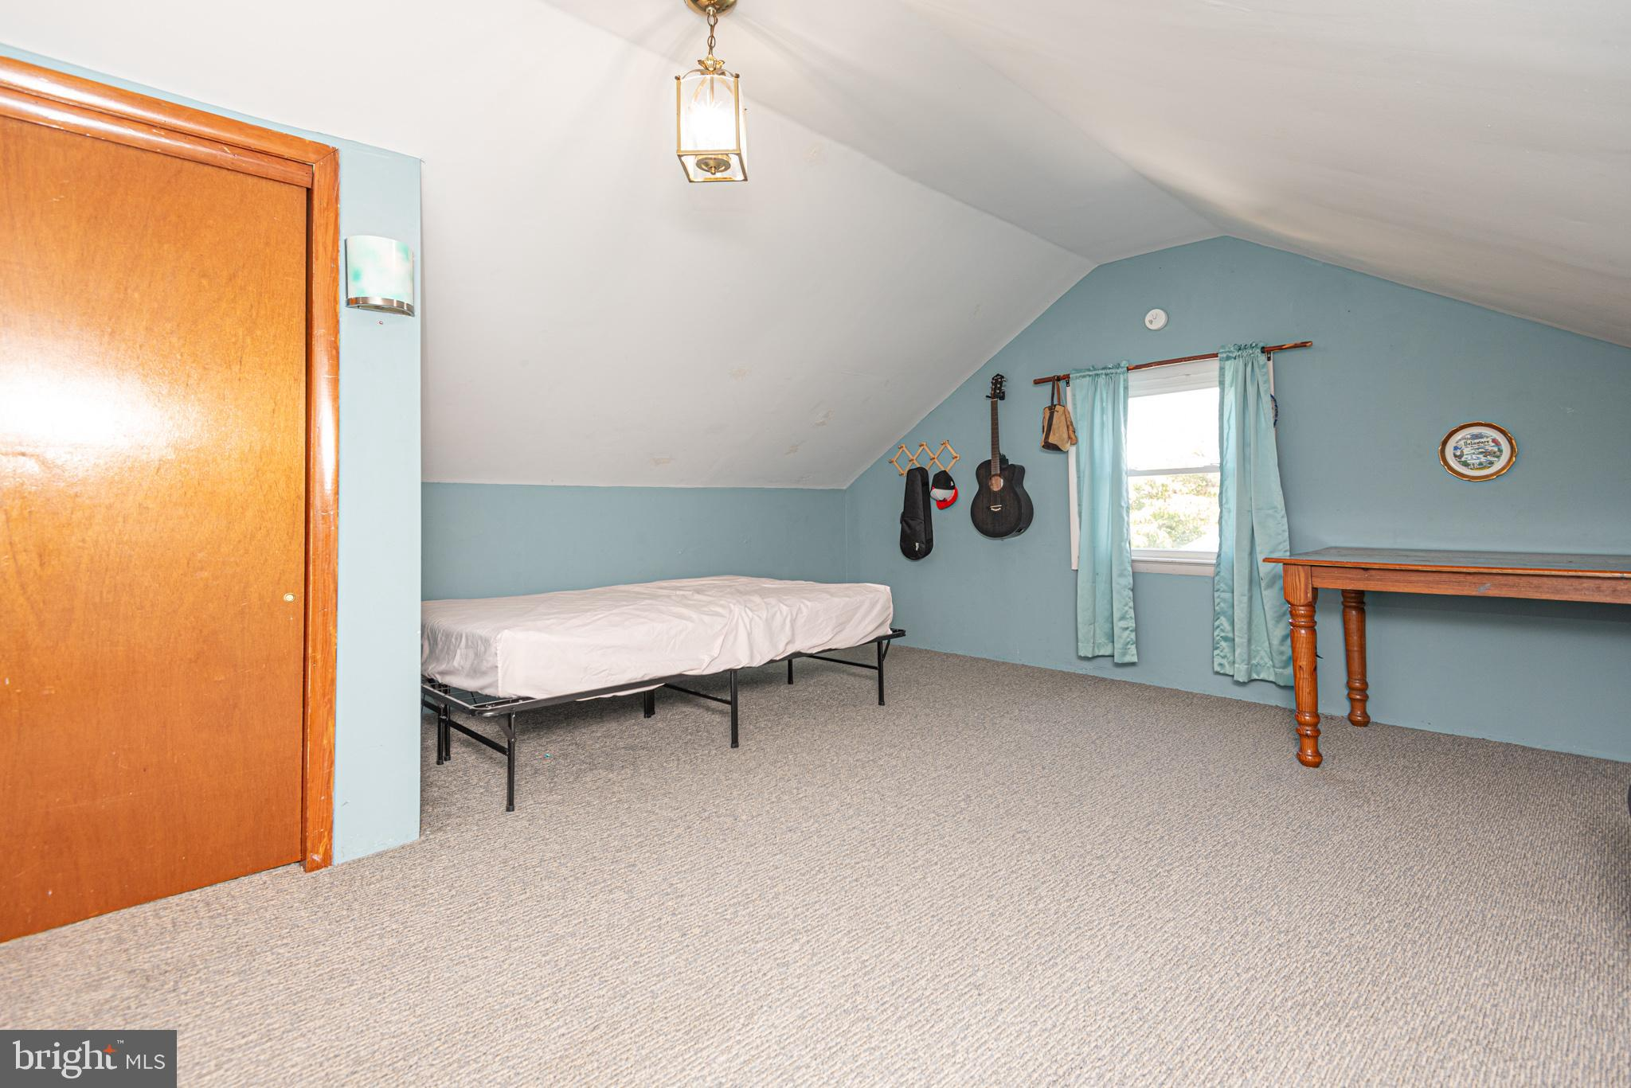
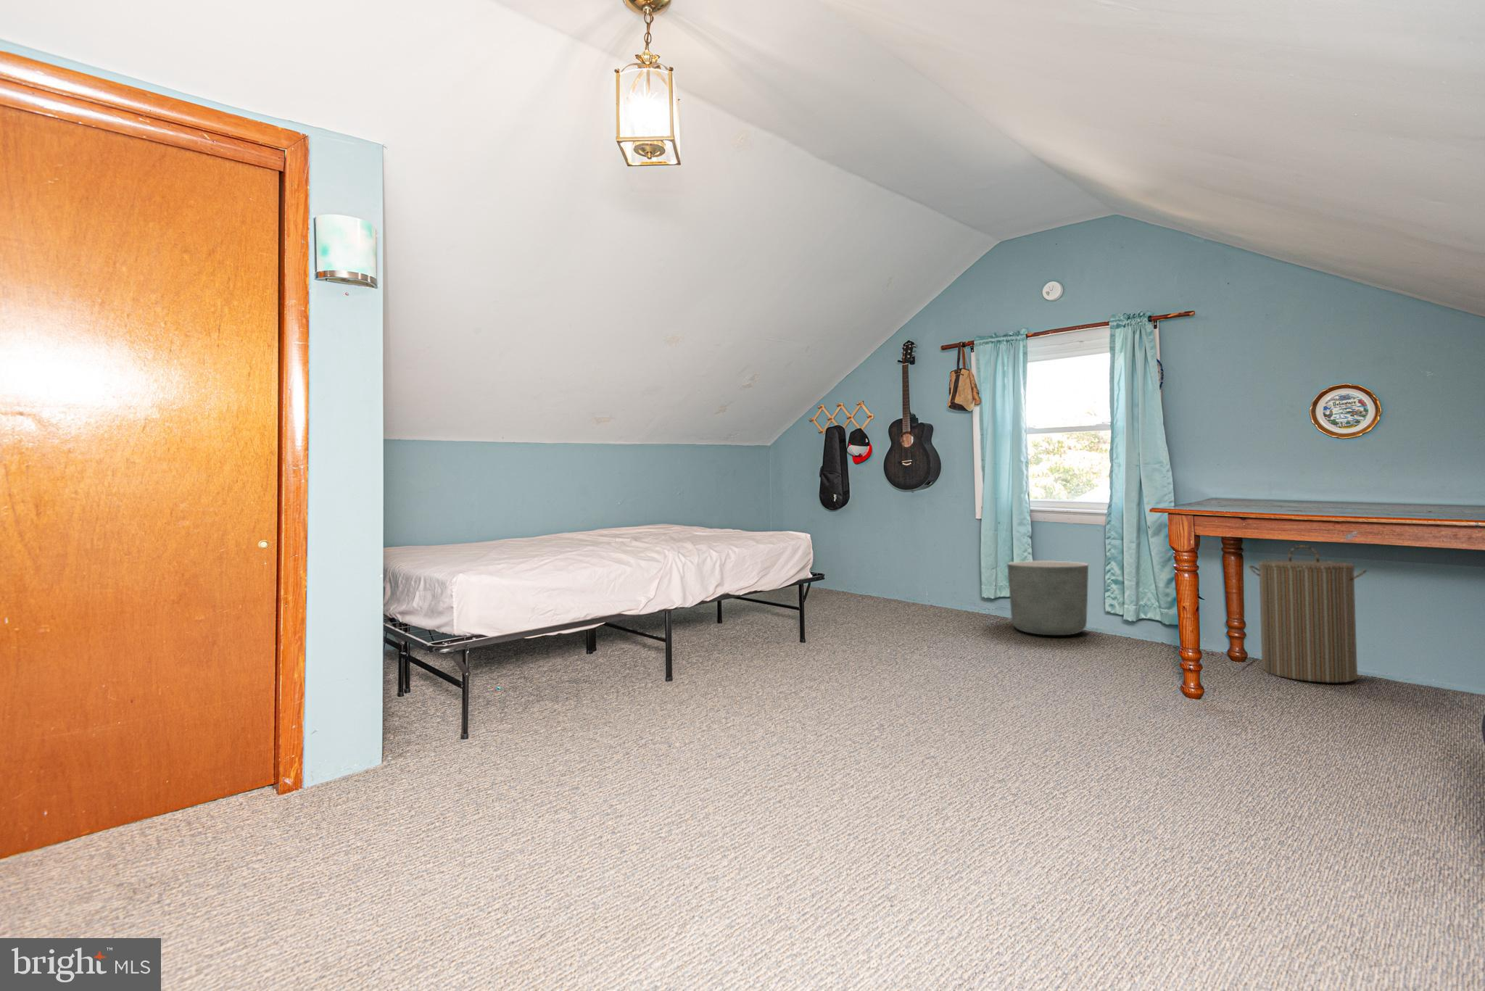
+ laundry hamper [1248,544,1368,684]
+ planter [1006,561,1089,636]
